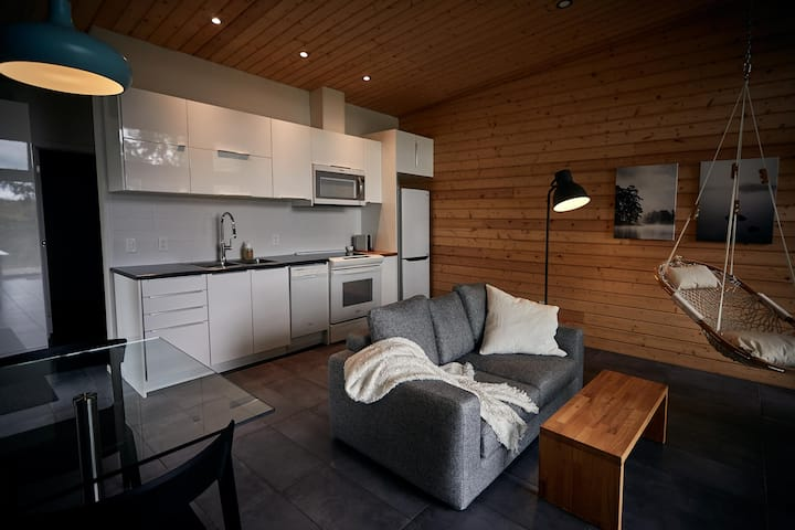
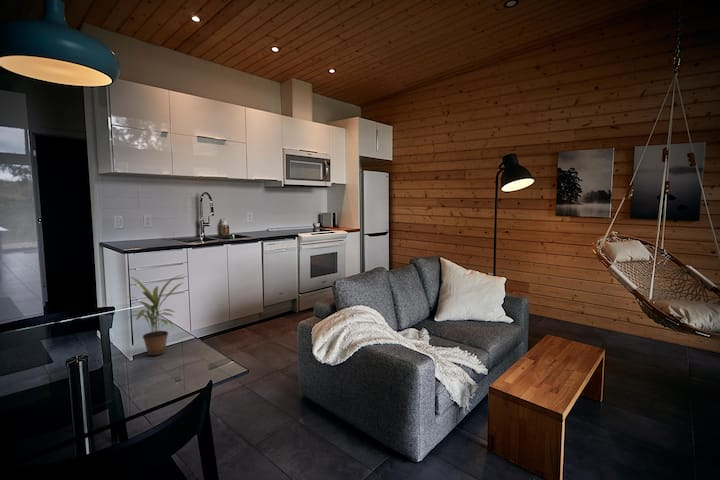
+ potted plant [125,273,185,356]
